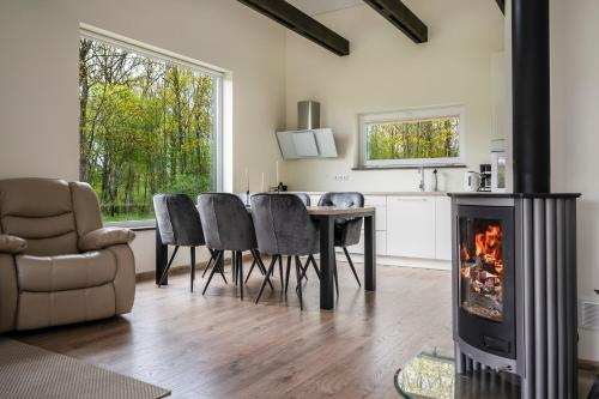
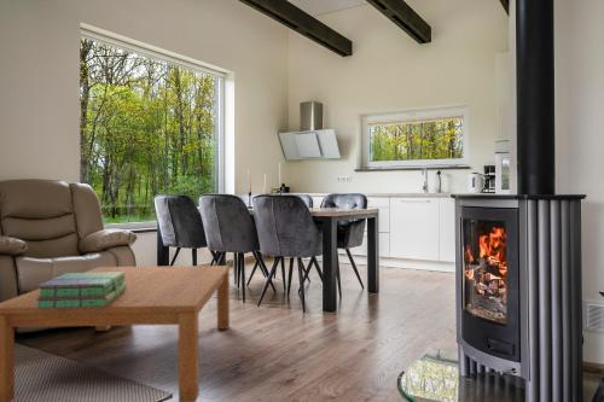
+ stack of books [35,272,127,309]
+ coffee table [0,264,231,402]
